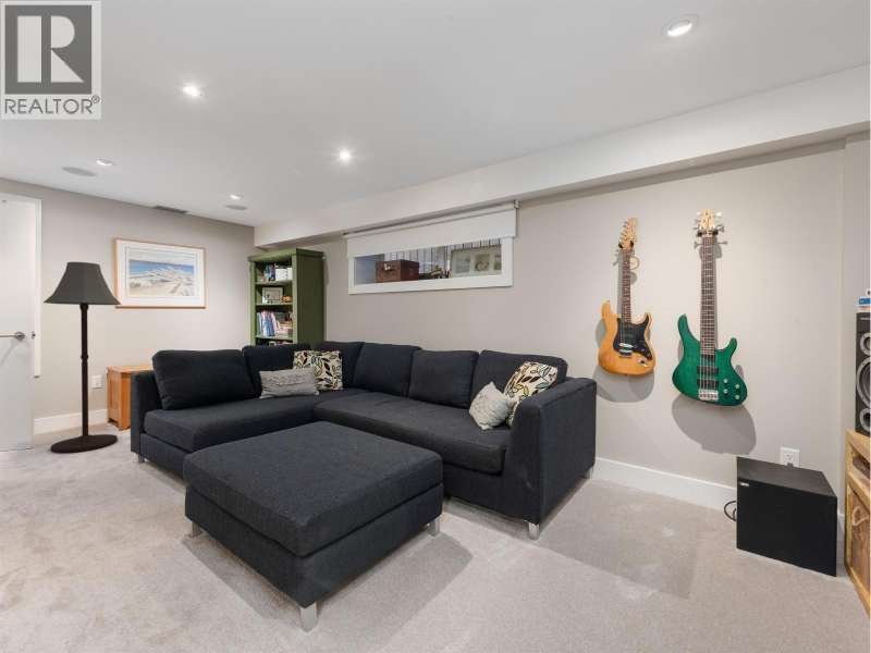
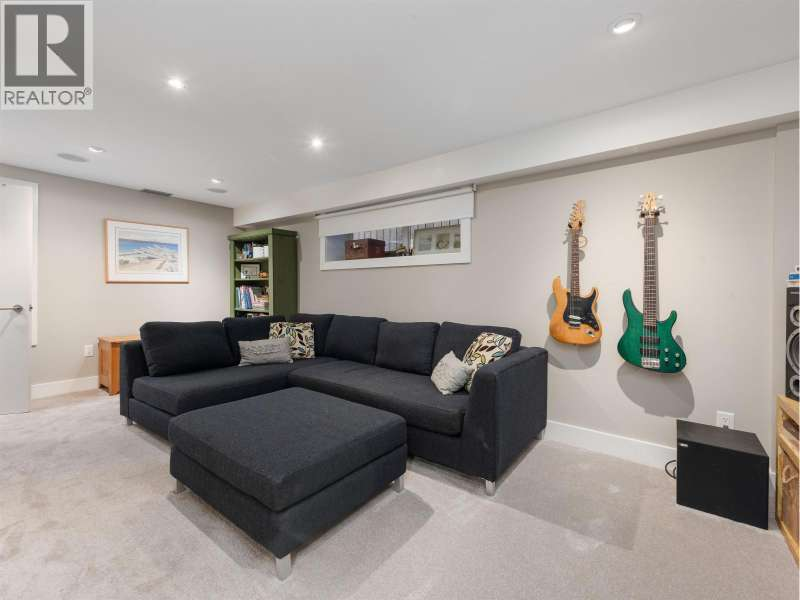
- floor lamp [42,261,123,454]
